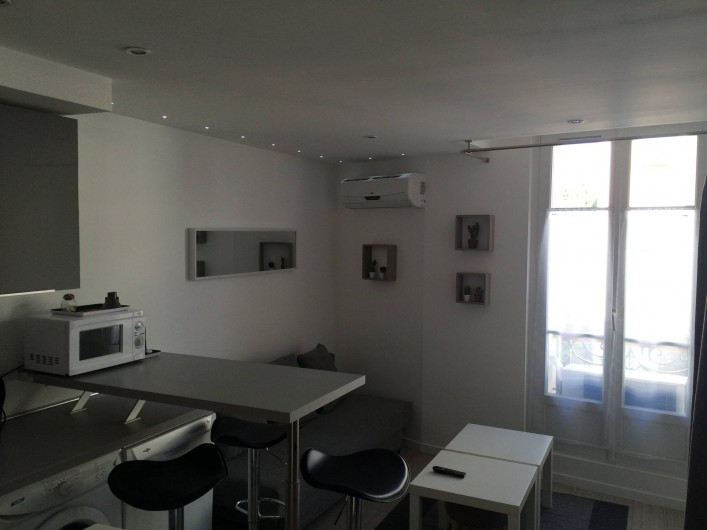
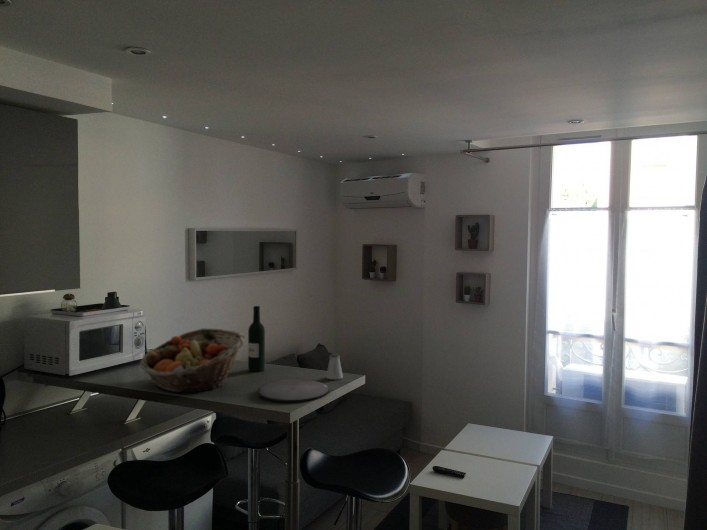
+ fruit basket [139,327,246,393]
+ wine bottle [247,305,266,373]
+ saltshaker [325,353,344,380]
+ plate [257,378,330,403]
